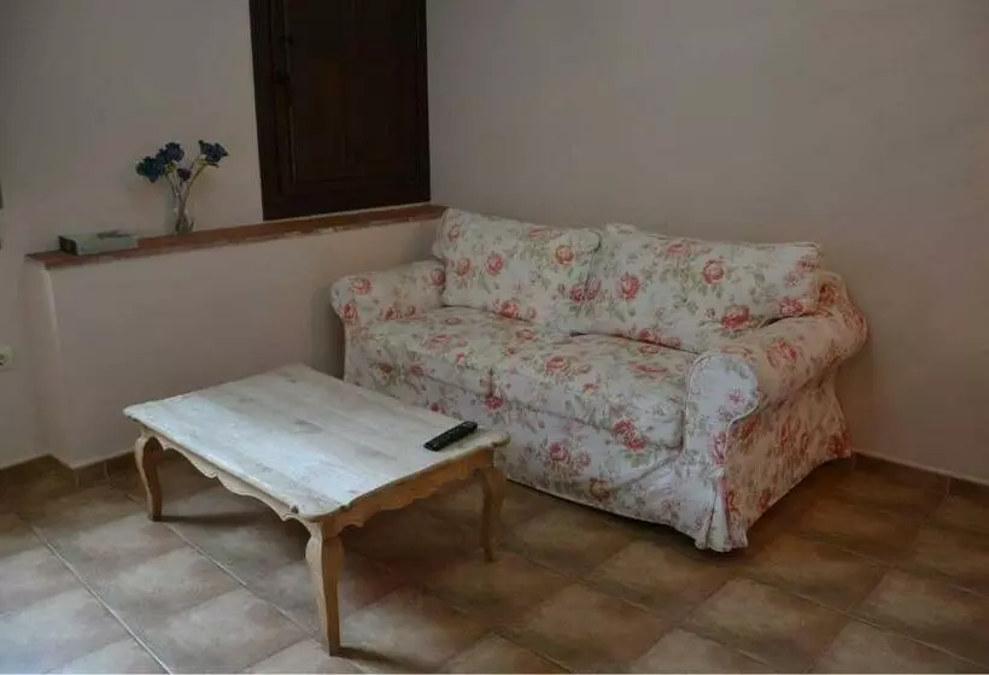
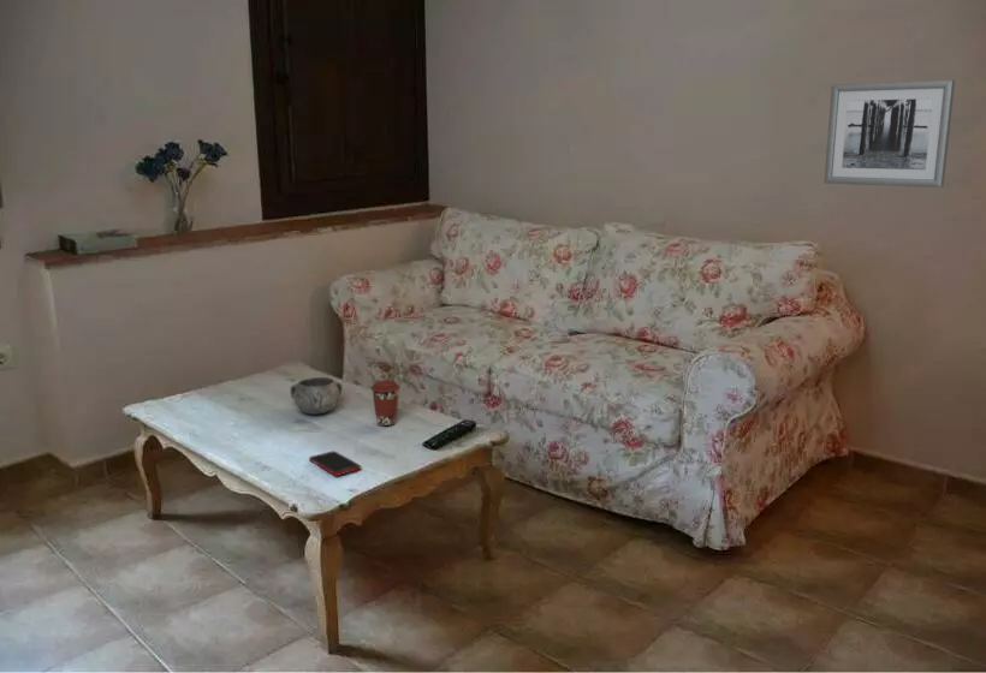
+ coffee cup [369,379,402,427]
+ decorative bowl [289,376,343,416]
+ cell phone [308,449,362,477]
+ wall art [822,79,956,189]
